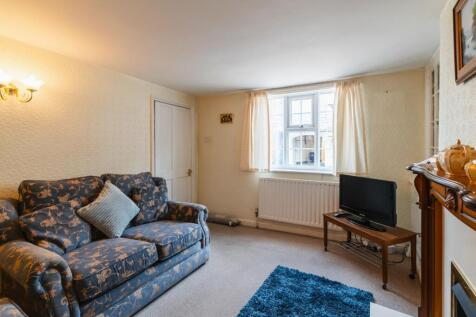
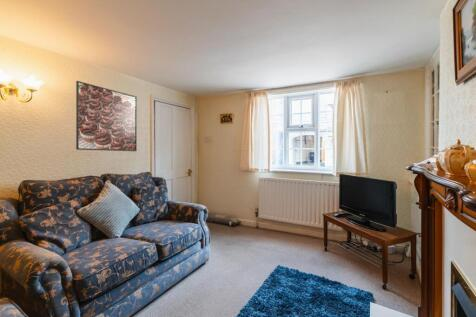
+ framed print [75,80,138,152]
